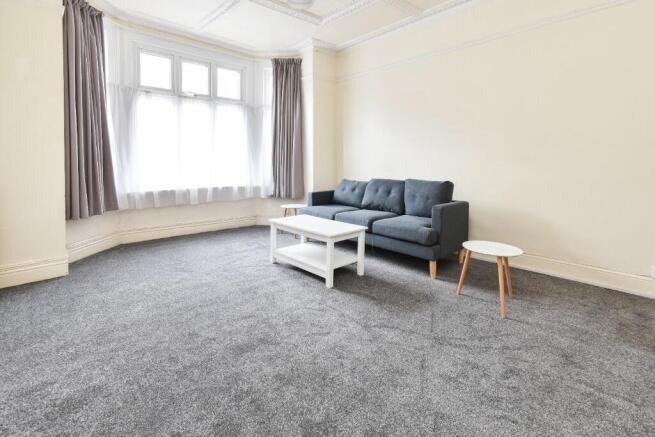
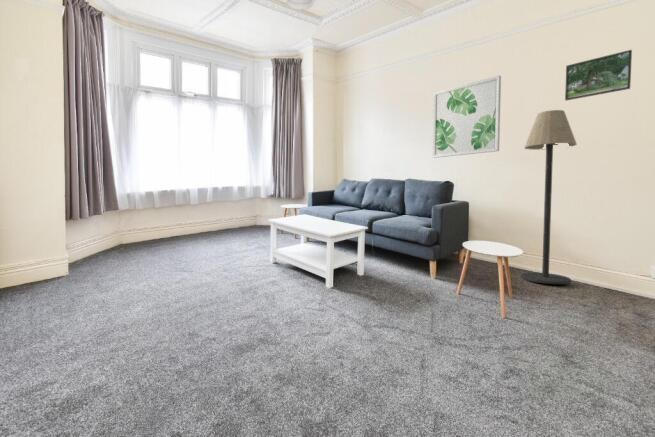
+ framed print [564,49,633,101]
+ wall art [432,74,502,159]
+ floor lamp [520,109,578,285]
